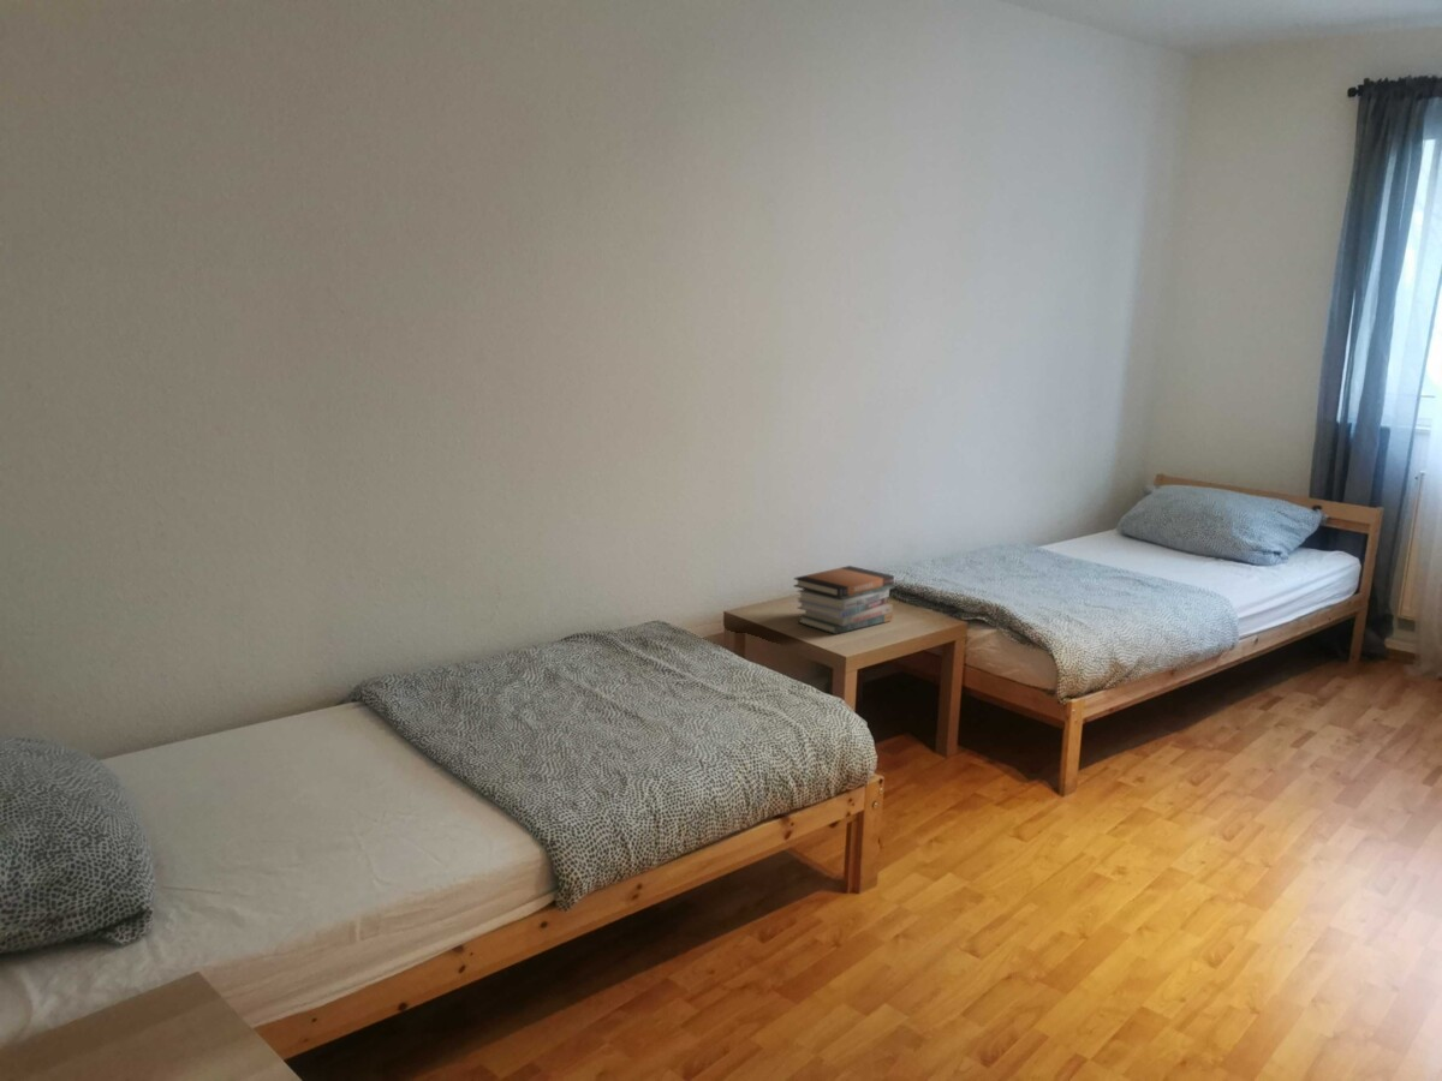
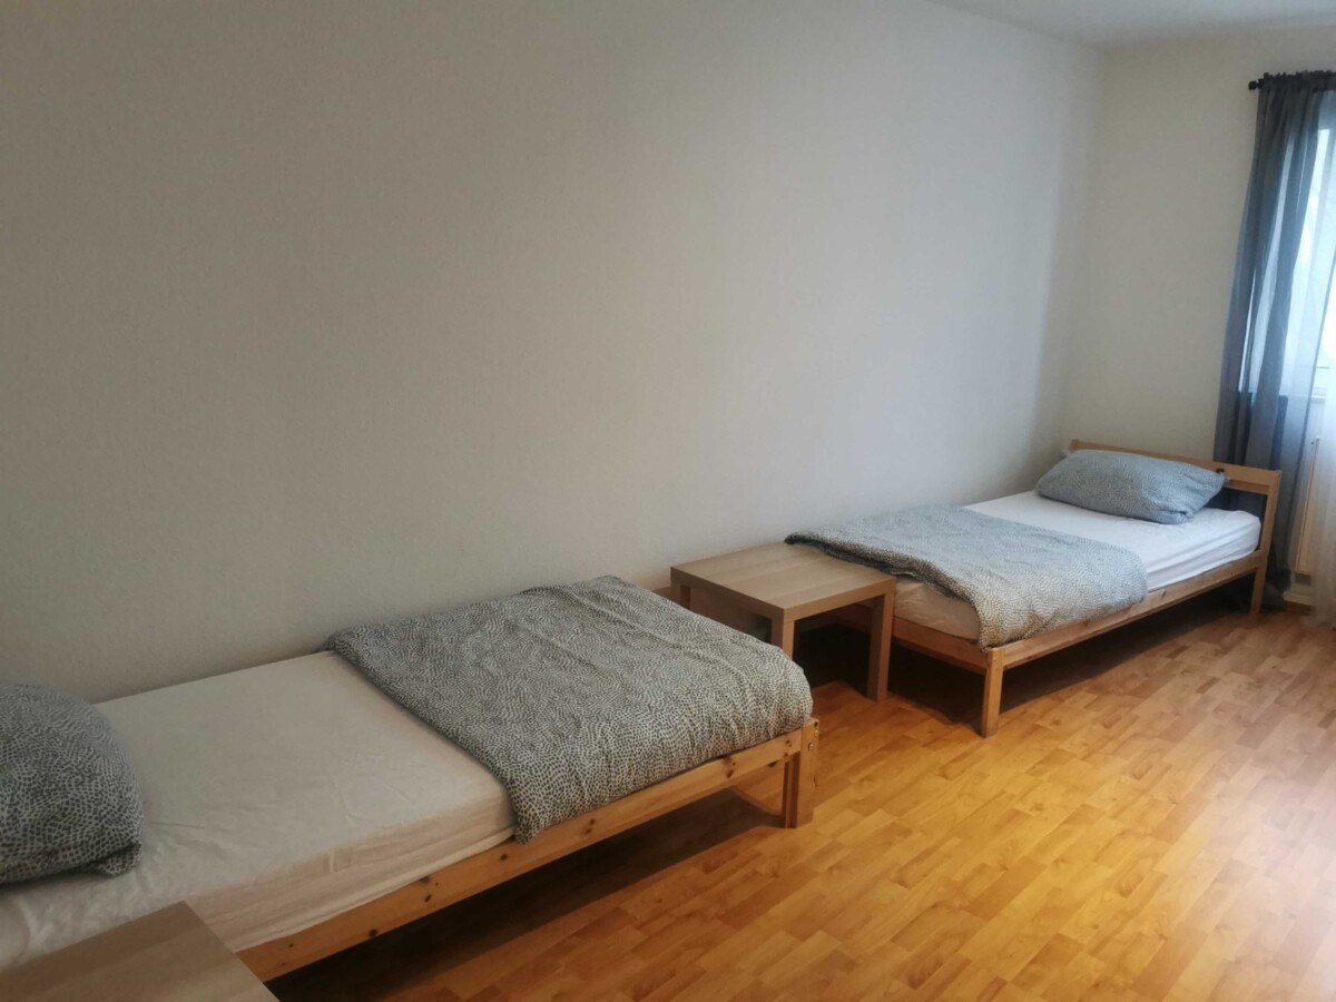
- book stack [792,565,896,635]
